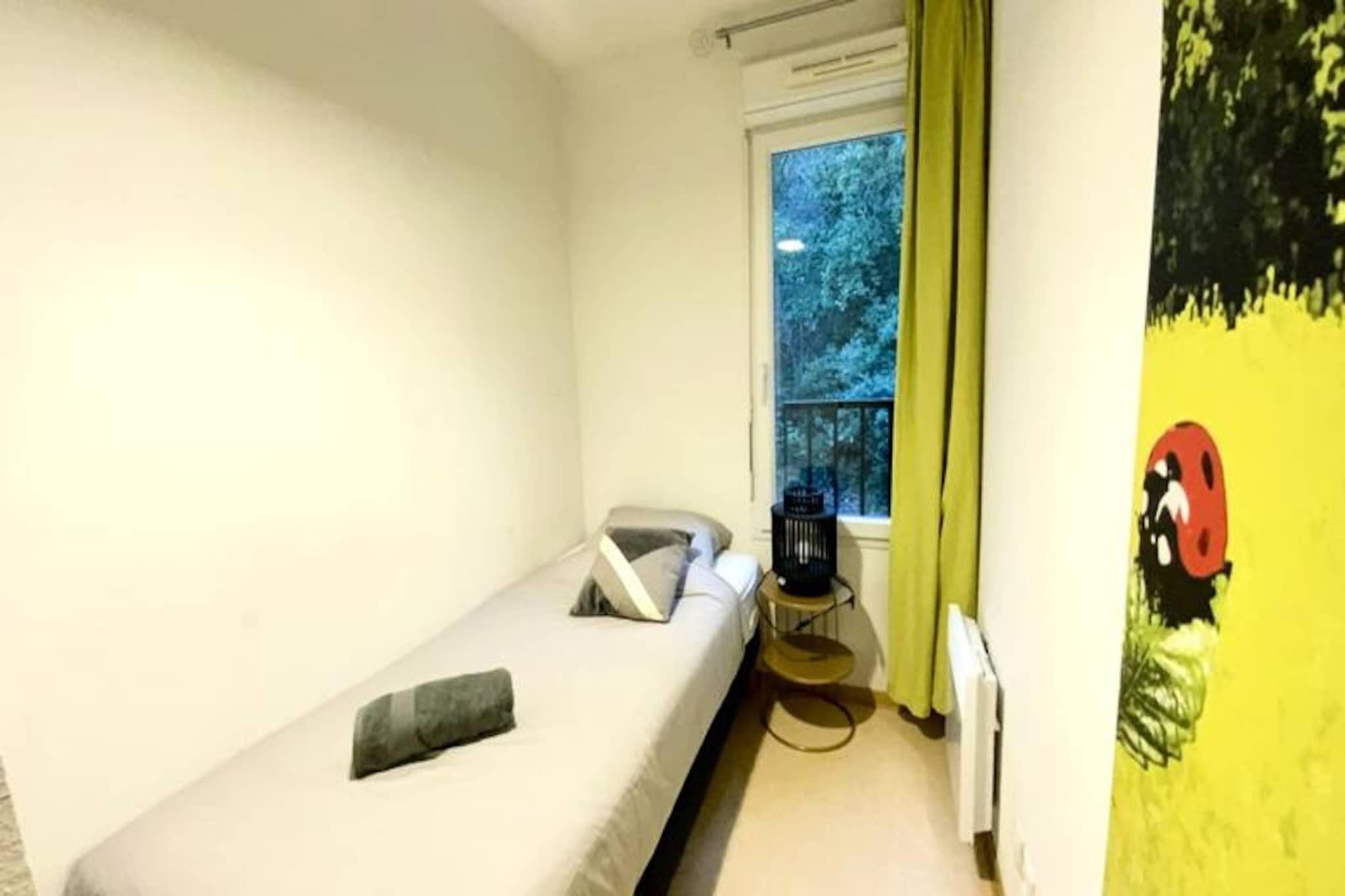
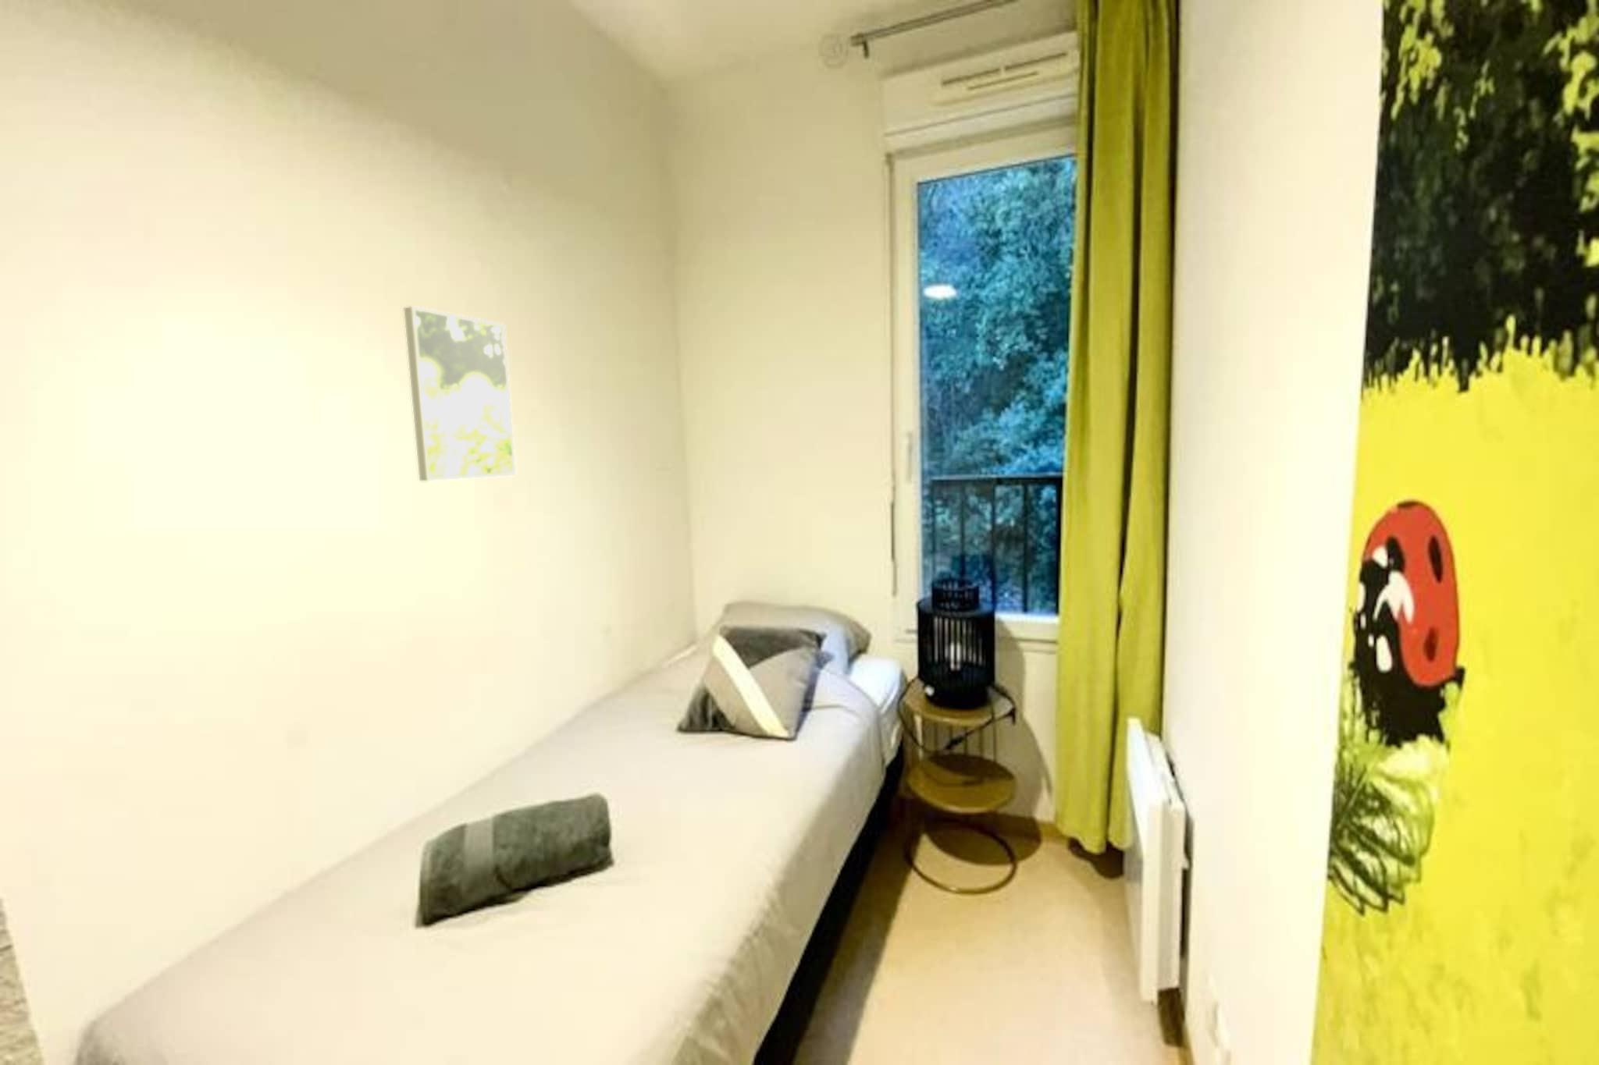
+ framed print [404,305,516,481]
